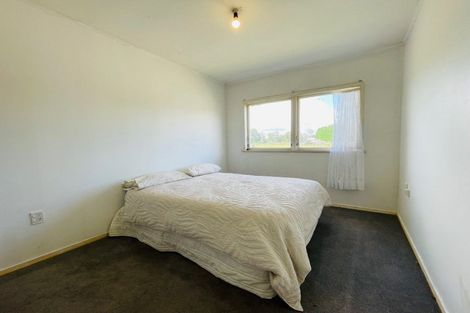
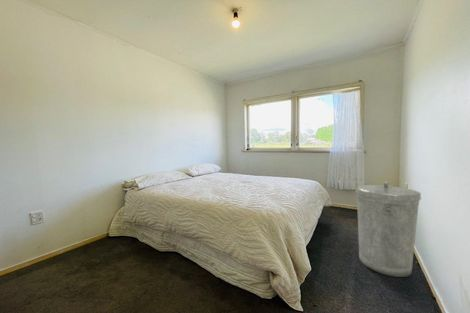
+ trash can [355,180,422,278]
